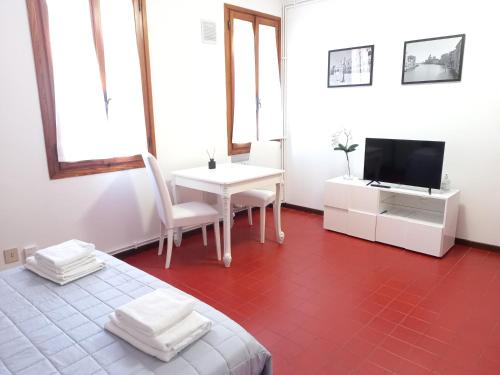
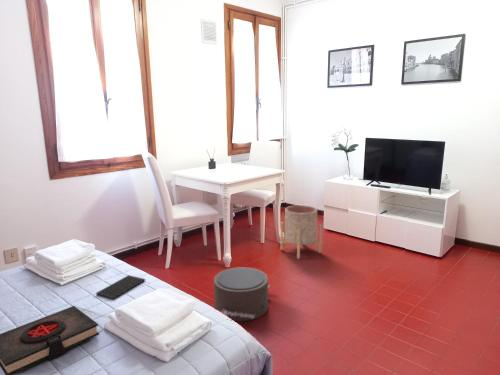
+ planter [280,204,323,260]
+ book [0,305,100,375]
+ tablet [95,274,146,300]
+ pouf [213,266,271,322]
